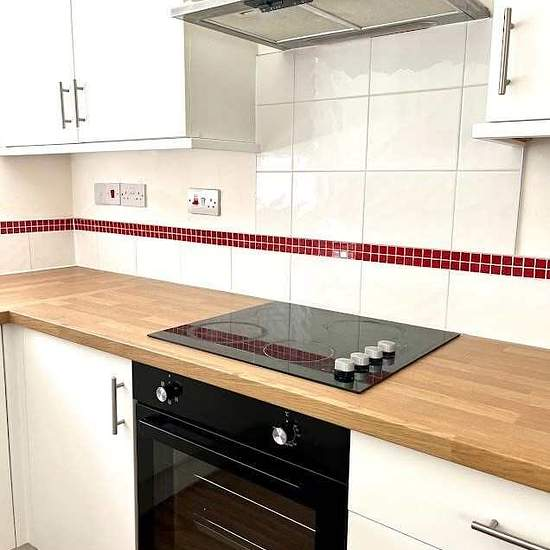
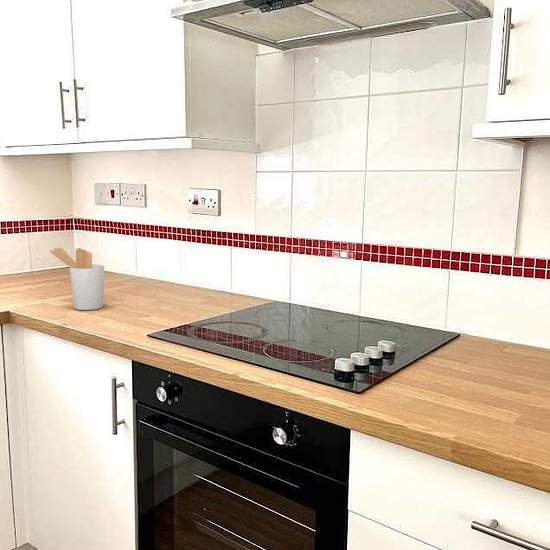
+ utensil holder [48,247,106,311]
